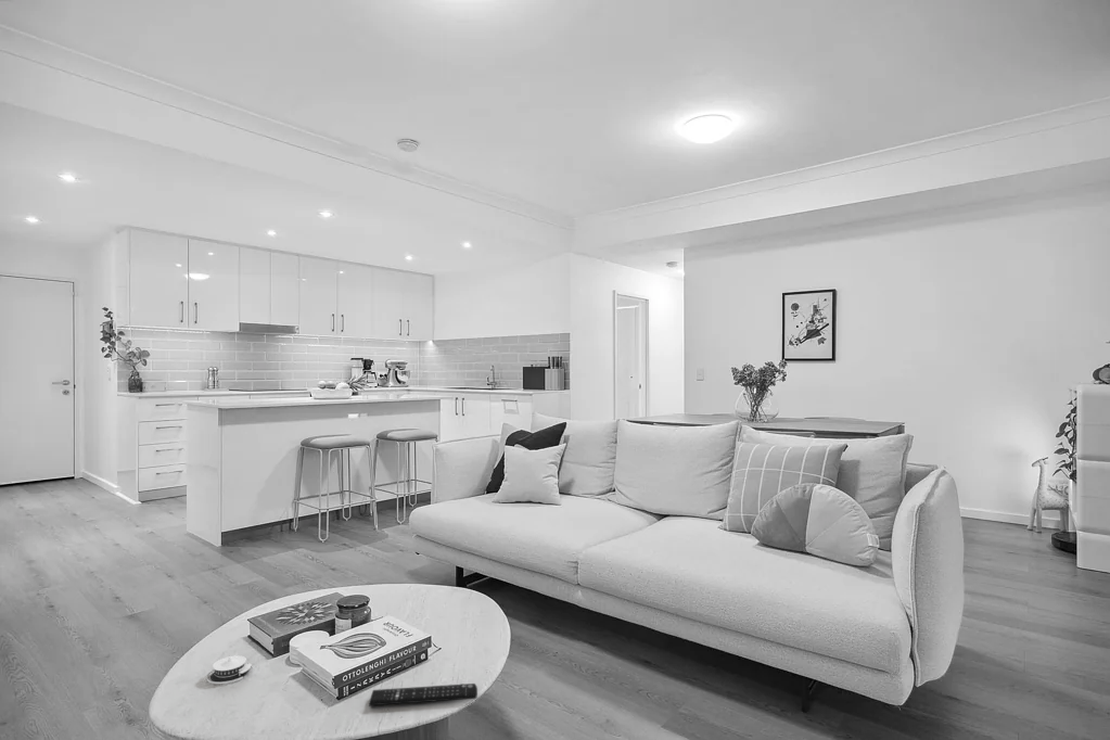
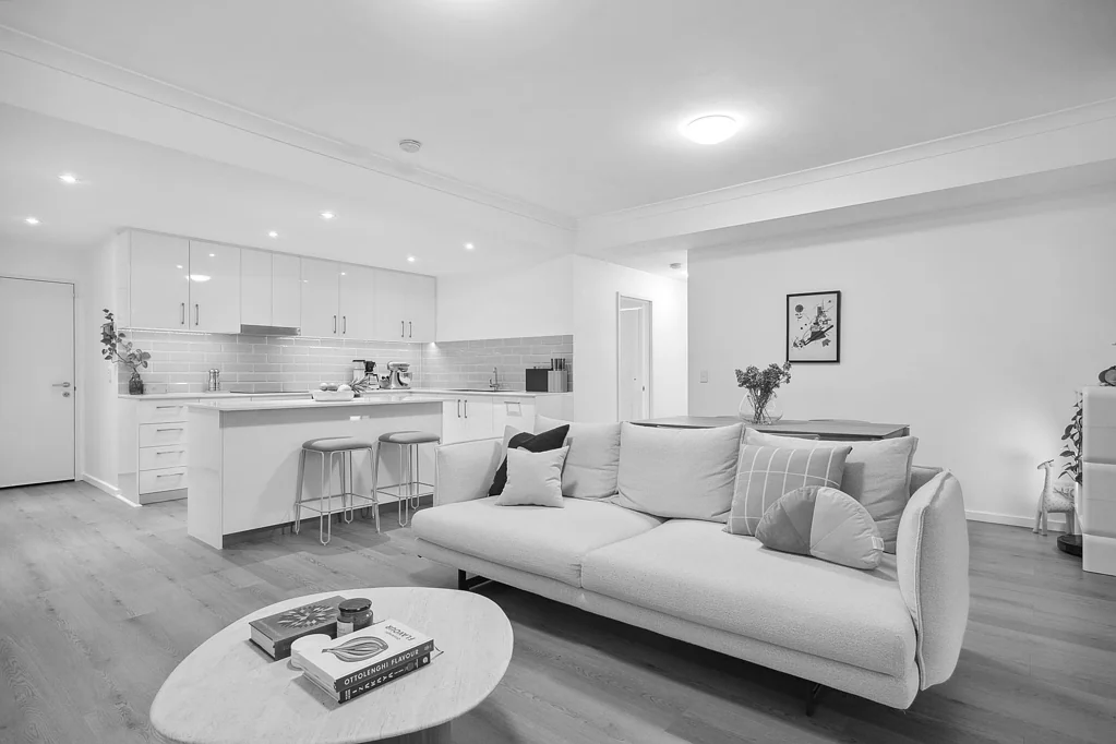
- remote control [368,682,479,706]
- architectural model [205,654,253,685]
